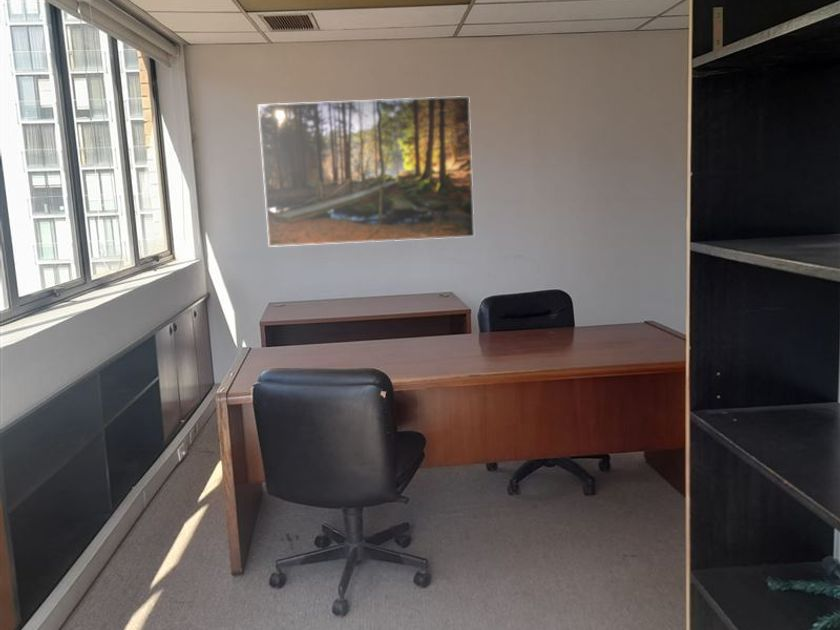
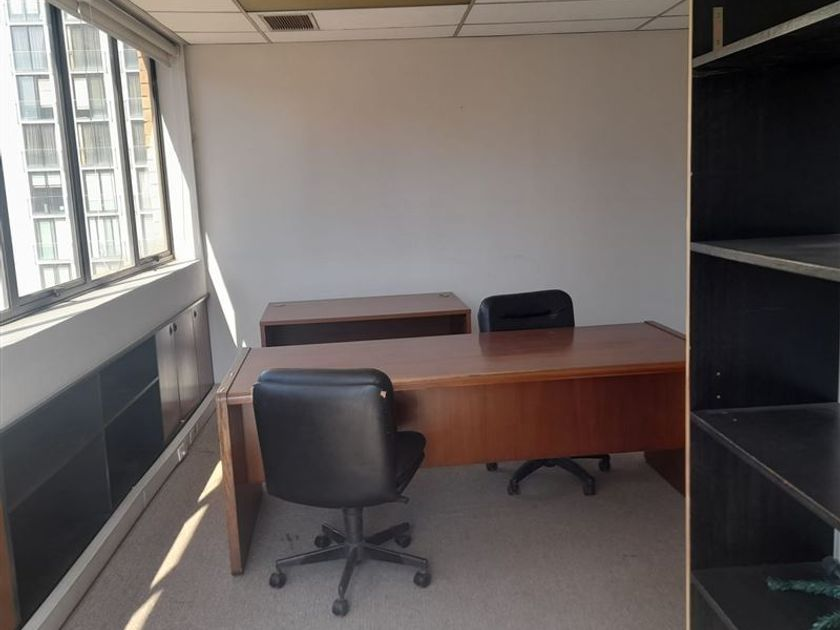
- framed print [257,95,475,248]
